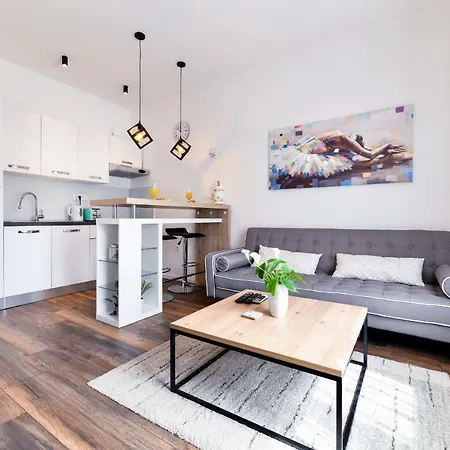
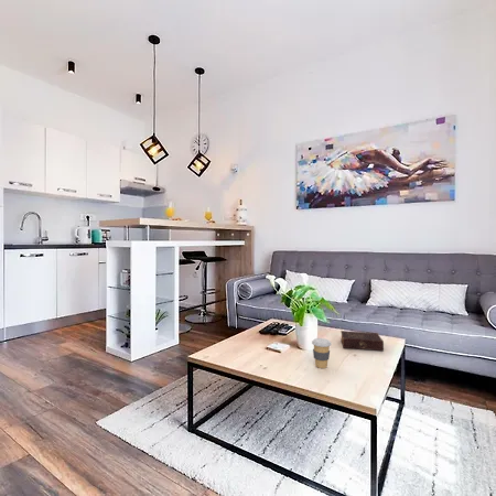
+ coffee cup [311,337,333,369]
+ book [339,330,385,352]
